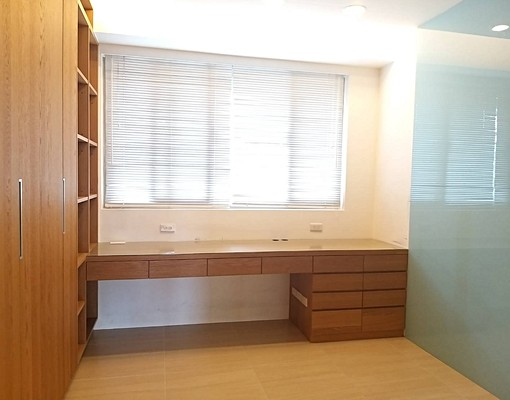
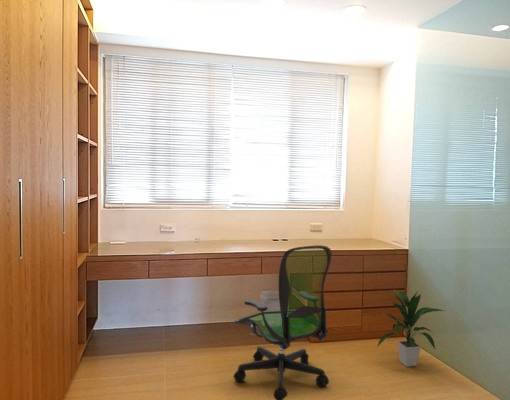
+ indoor plant [376,289,445,368]
+ wastebasket [259,290,282,327]
+ office chair [233,245,333,400]
